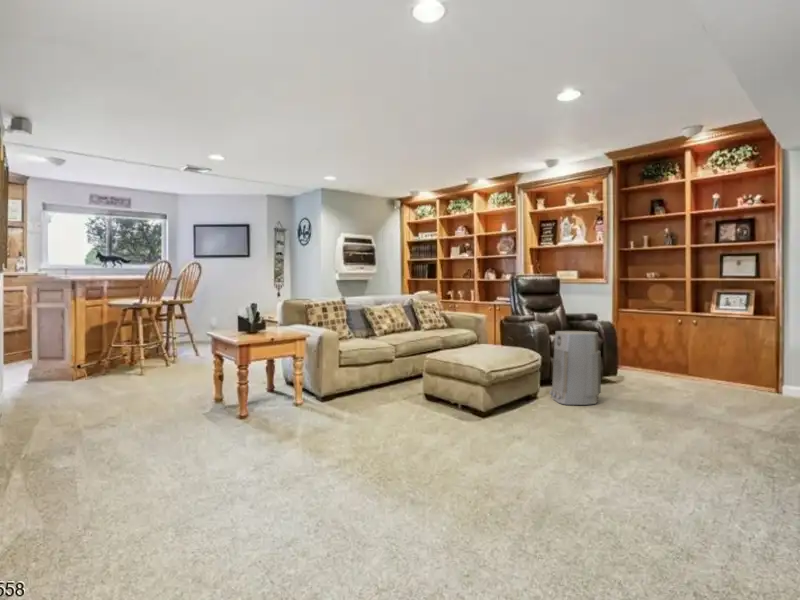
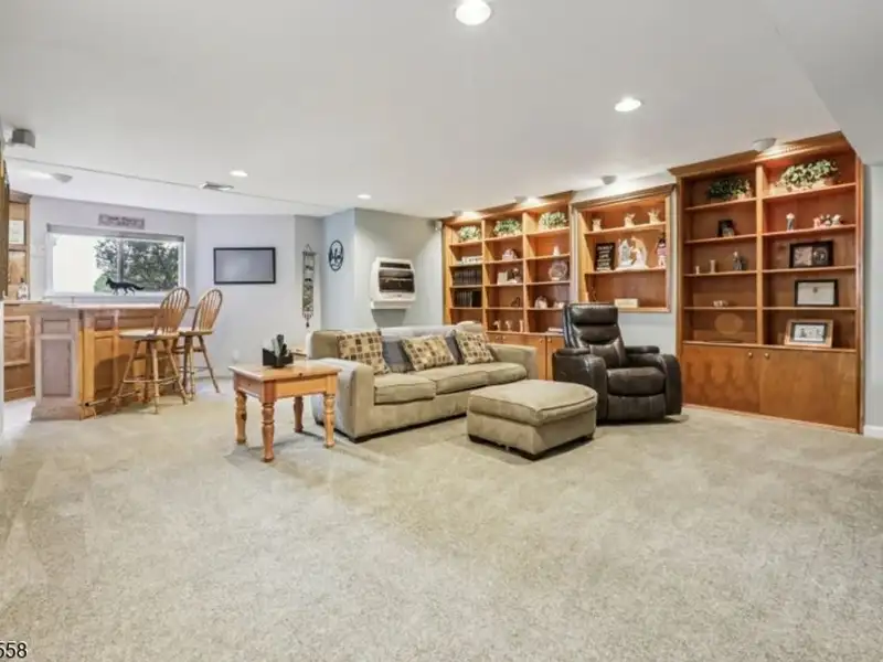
- air purifier [548,330,602,406]
